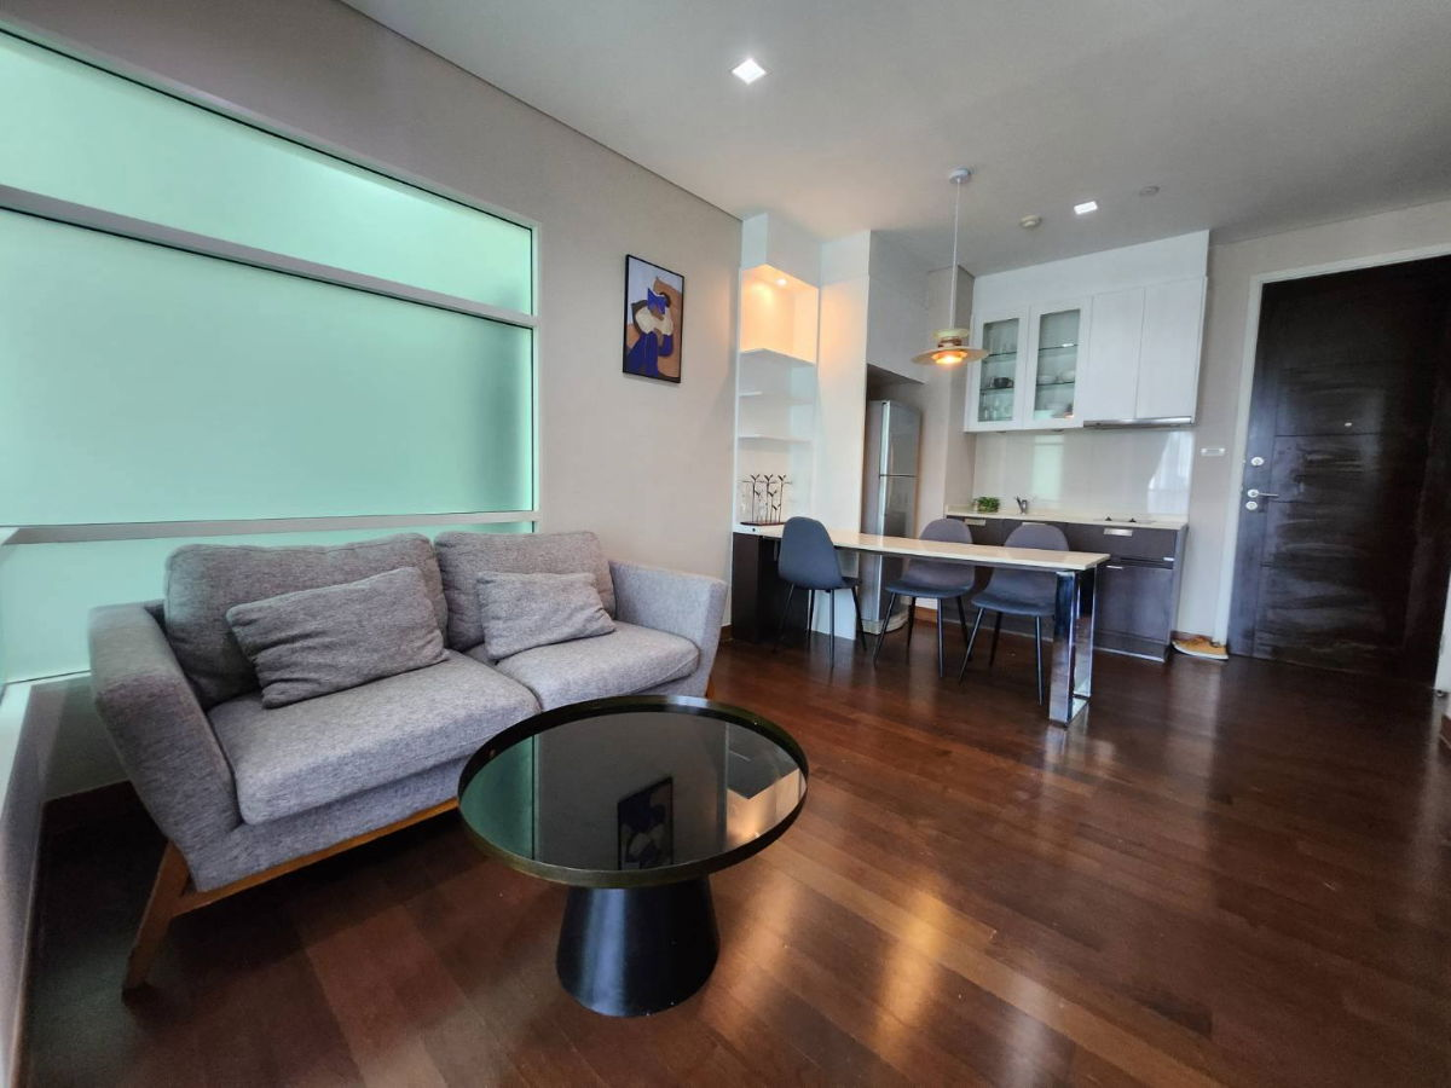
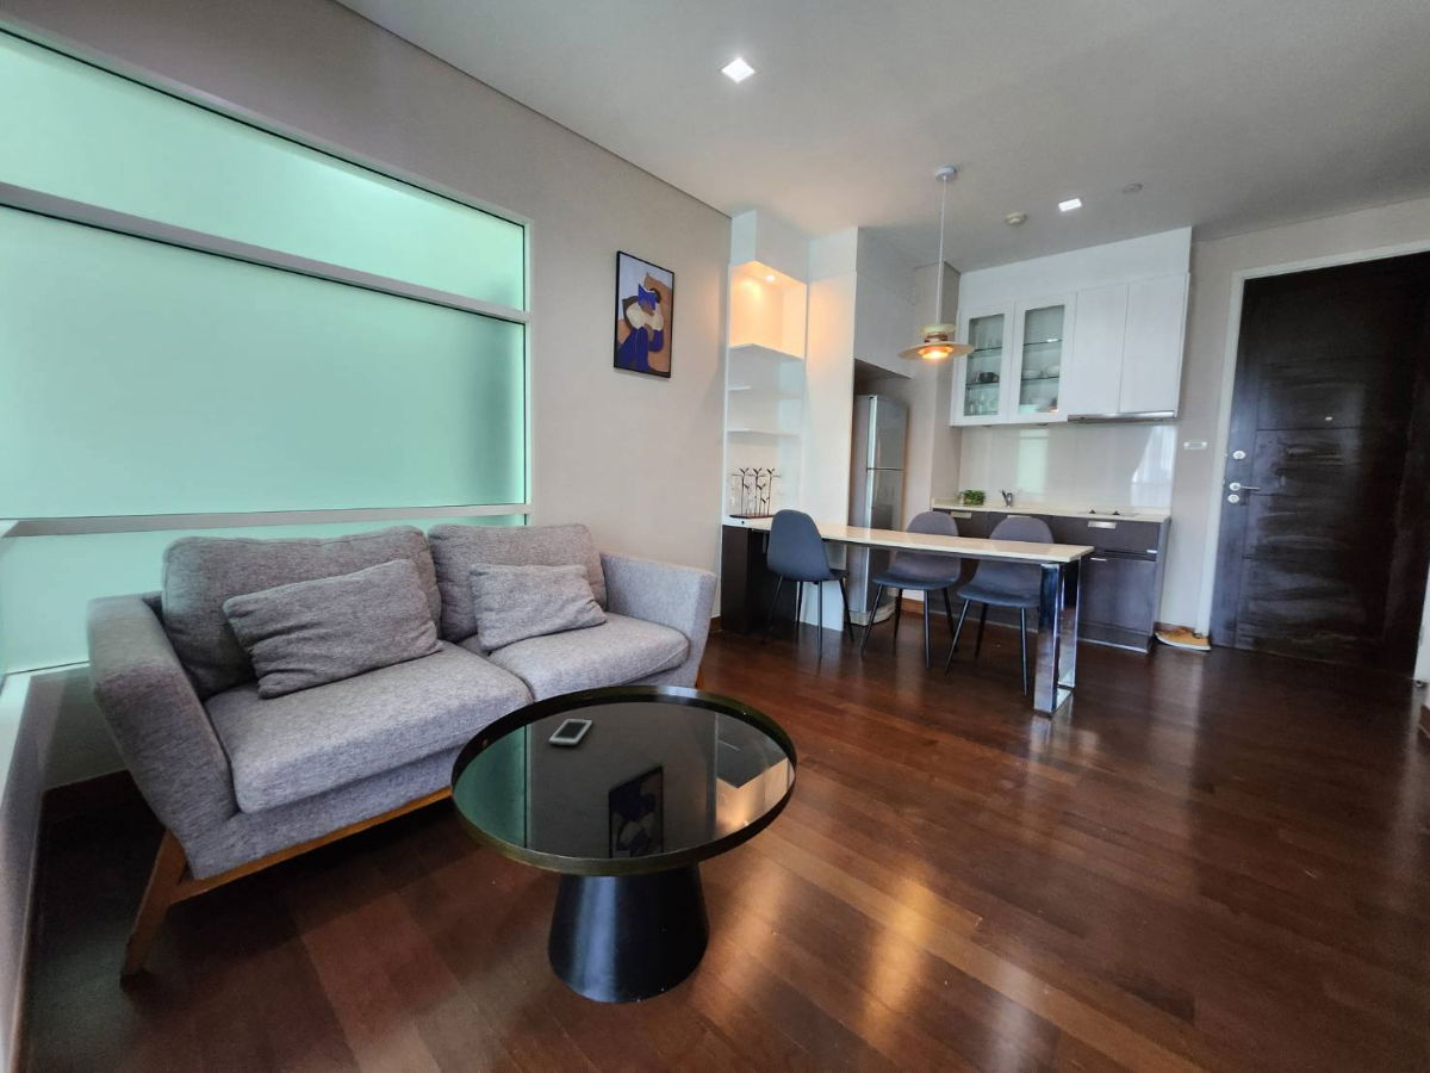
+ cell phone [547,718,593,746]
